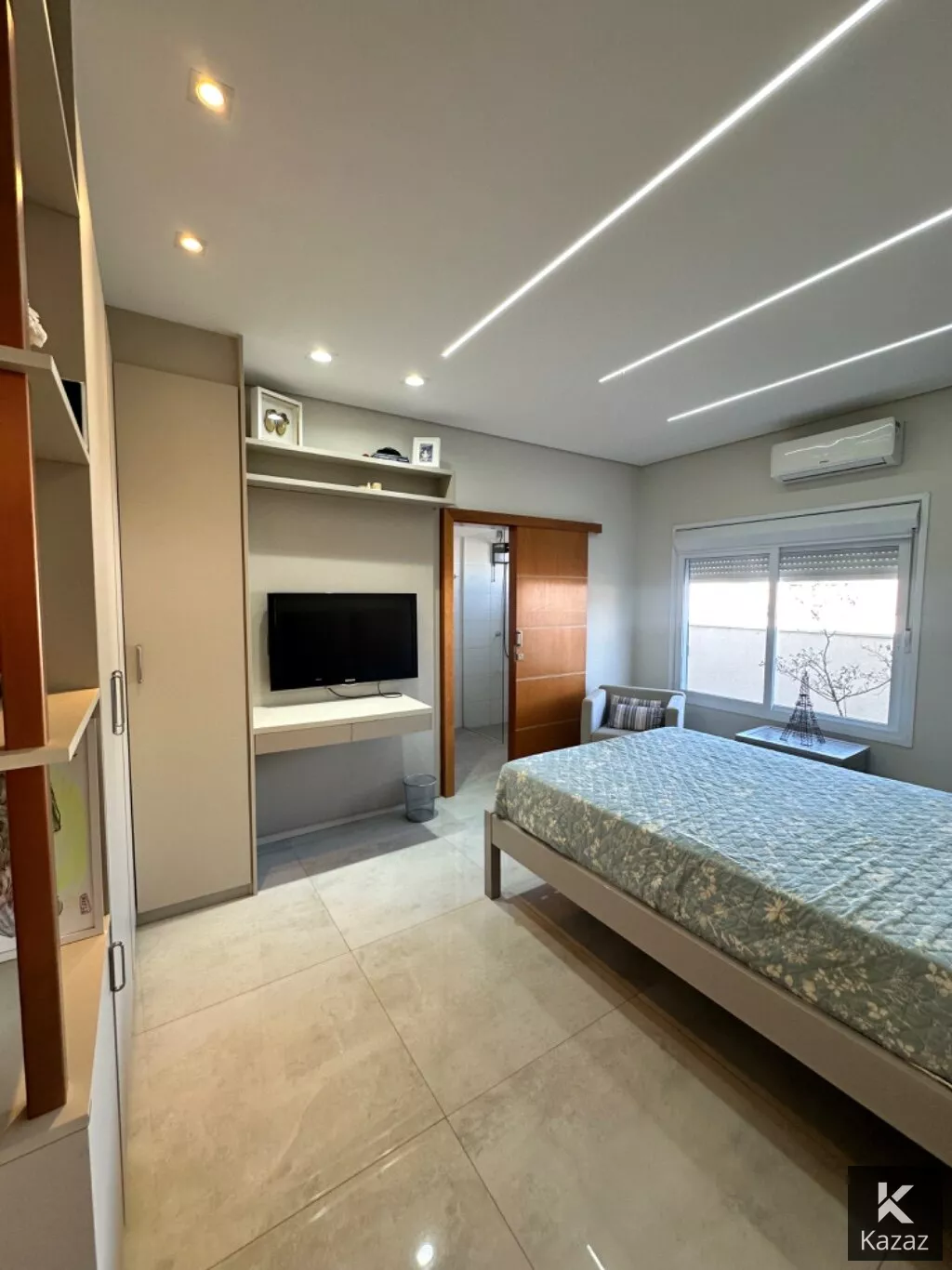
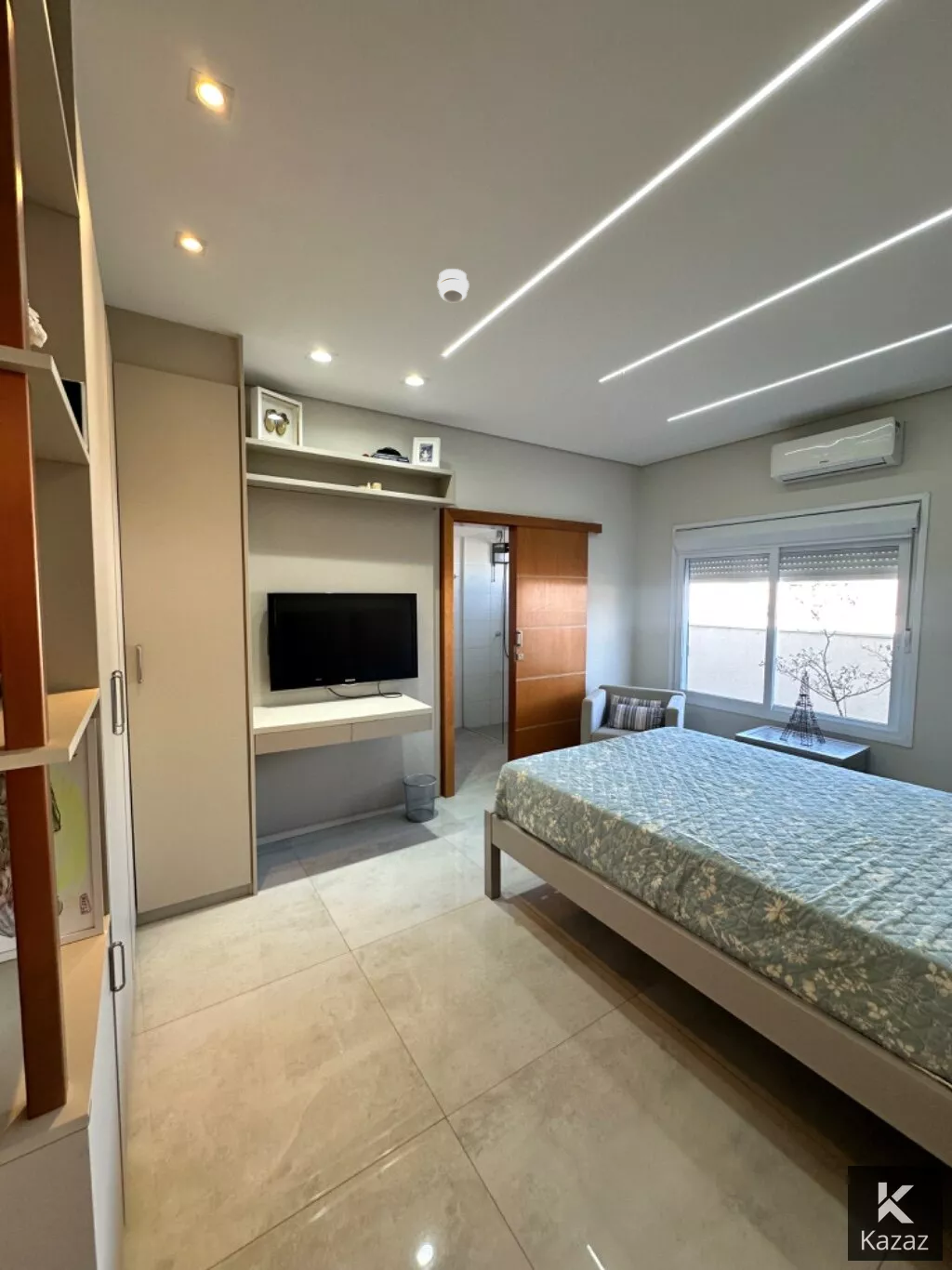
+ smoke detector [436,268,469,304]
